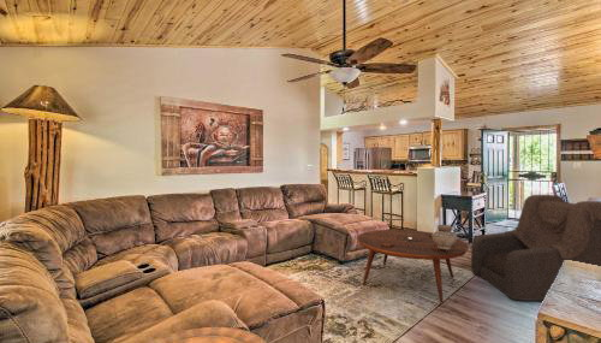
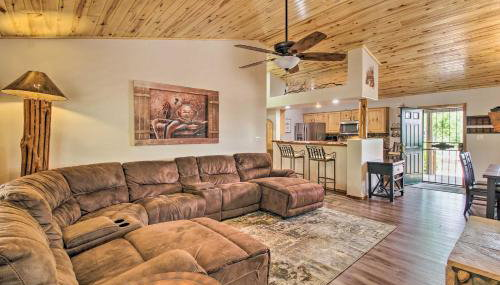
- ceramic pot [432,224,459,249]
- armchair [470,194,601,302]
- coffee table [357,229,470,304]
